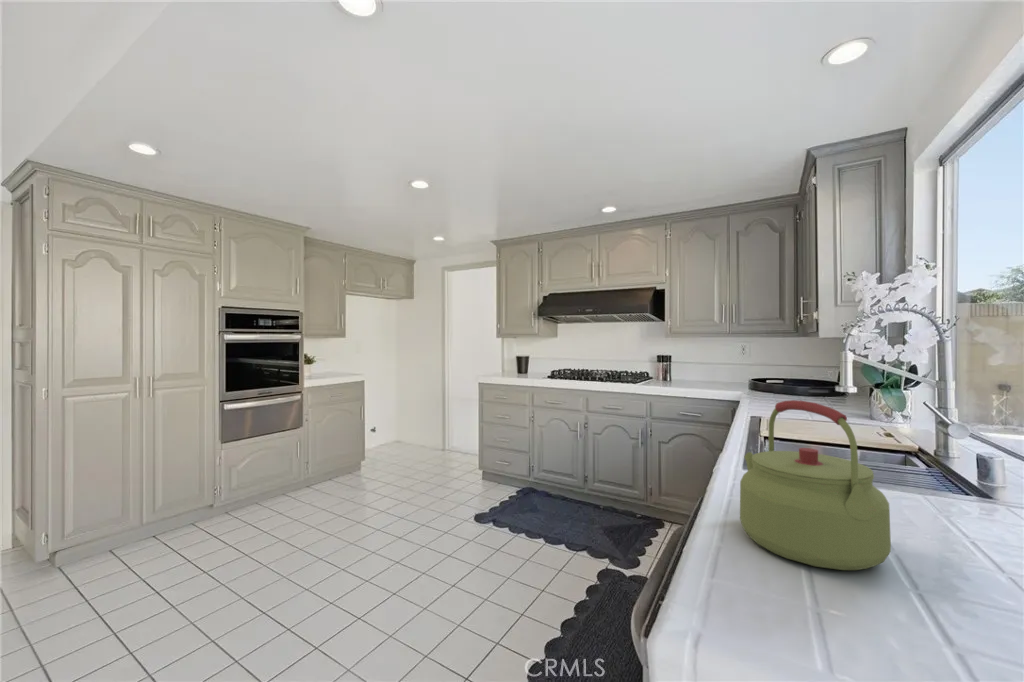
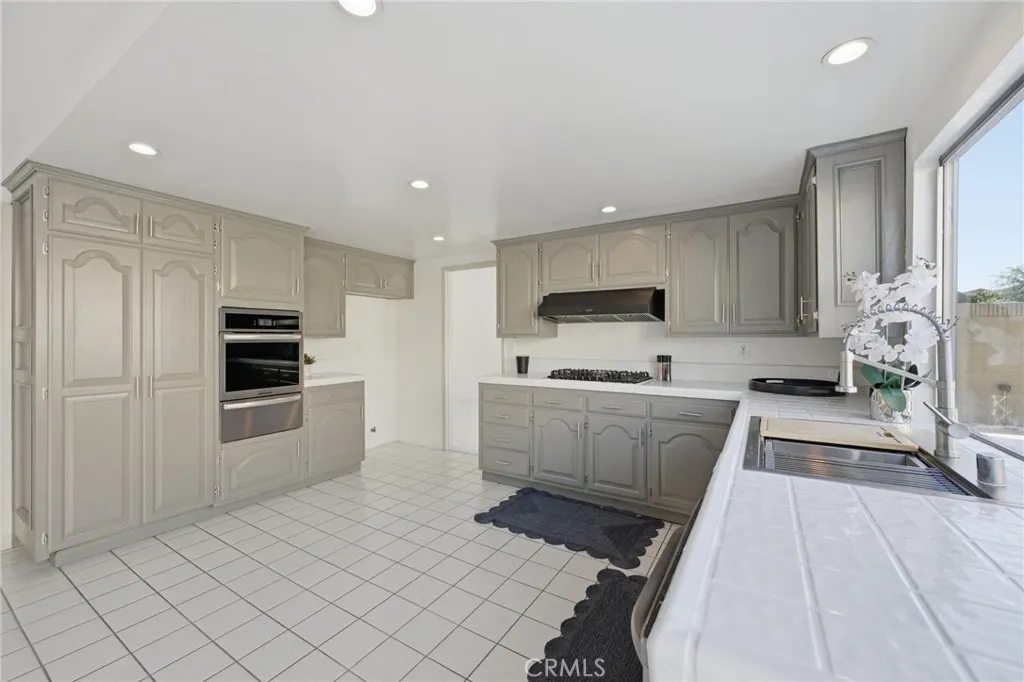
- kettle [739,399,892,571]
